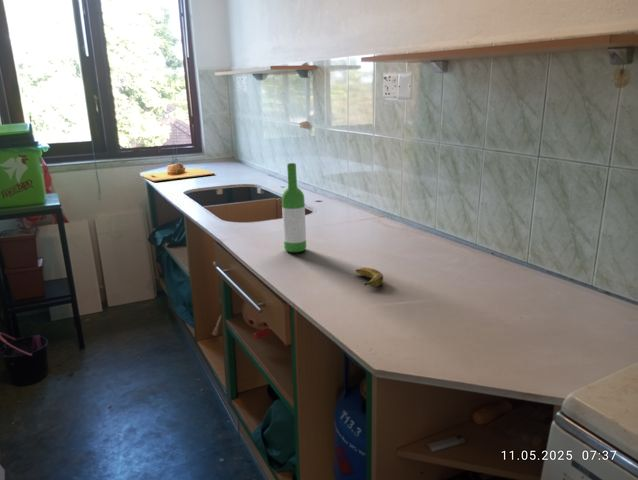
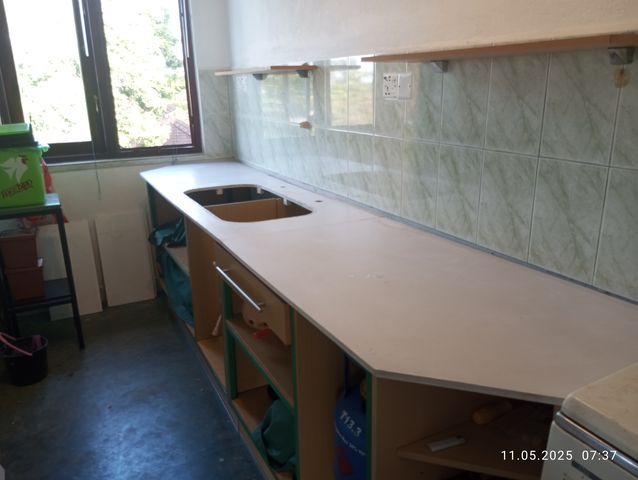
- banana [355,267,384,288]
- cutting board [140,162,215,182]
- wine bottle [281,162,307,253]
